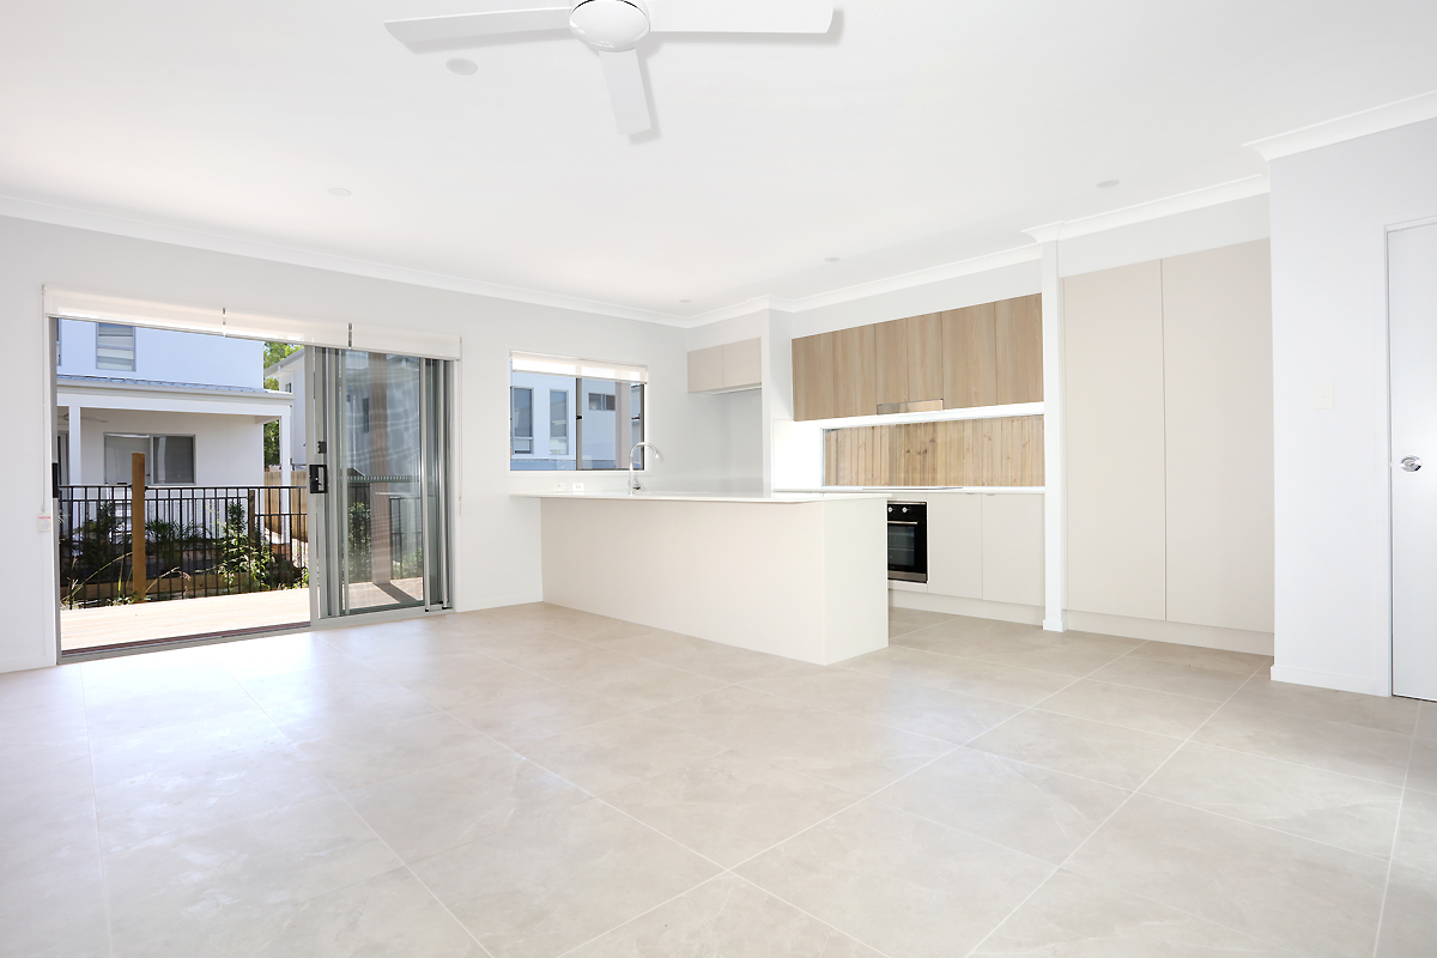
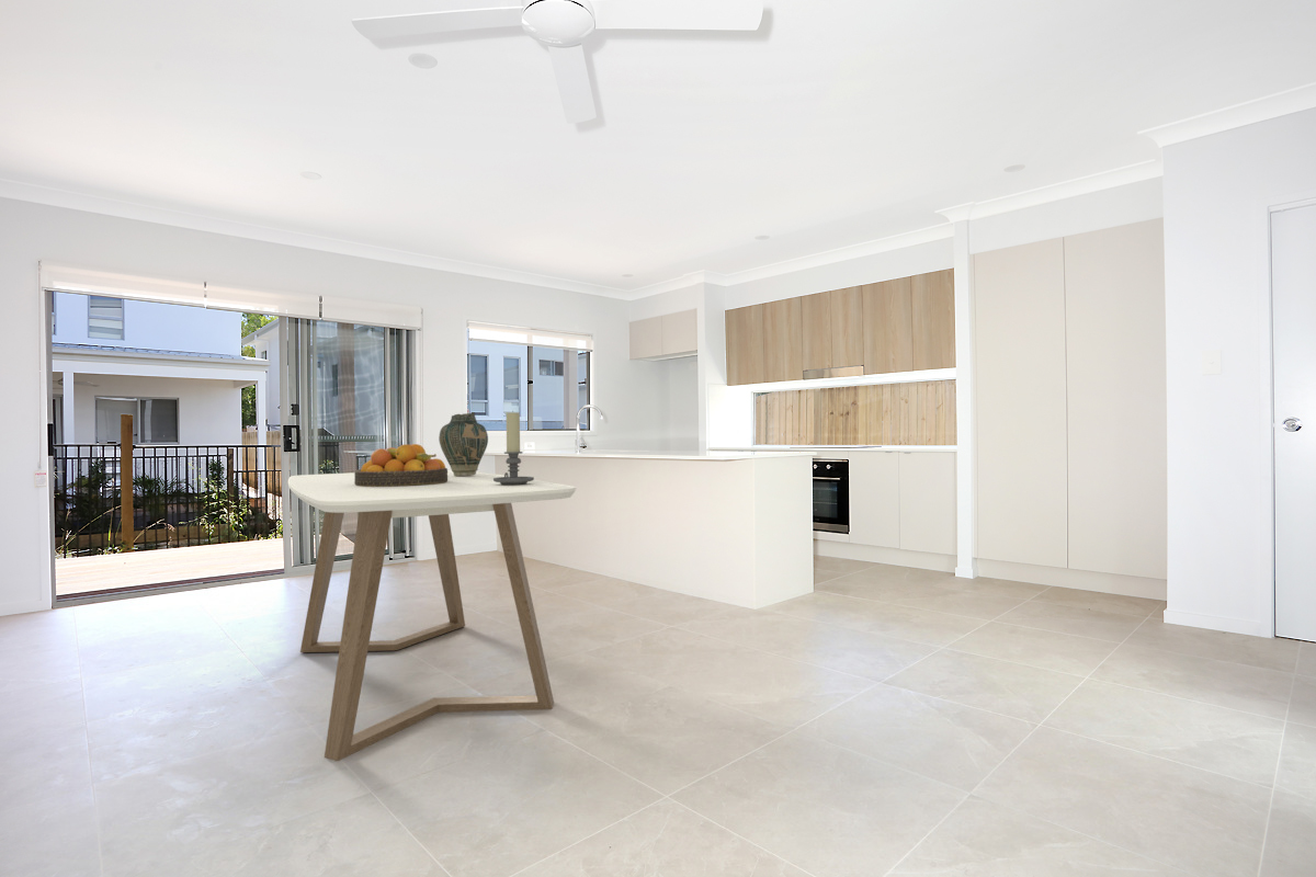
+ candle holder [494,410,535,486]
+ dining table [287,469,577,762]
+ fruit bowl [354,443,449,487]
+ vase [438,411,489,477]
